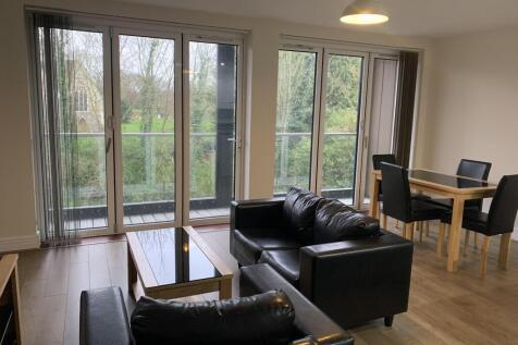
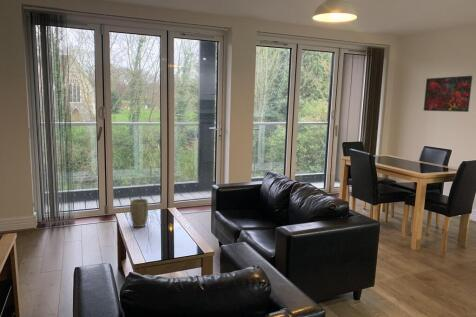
+ plant pot [129,198,149,228]
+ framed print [423,75,473,113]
